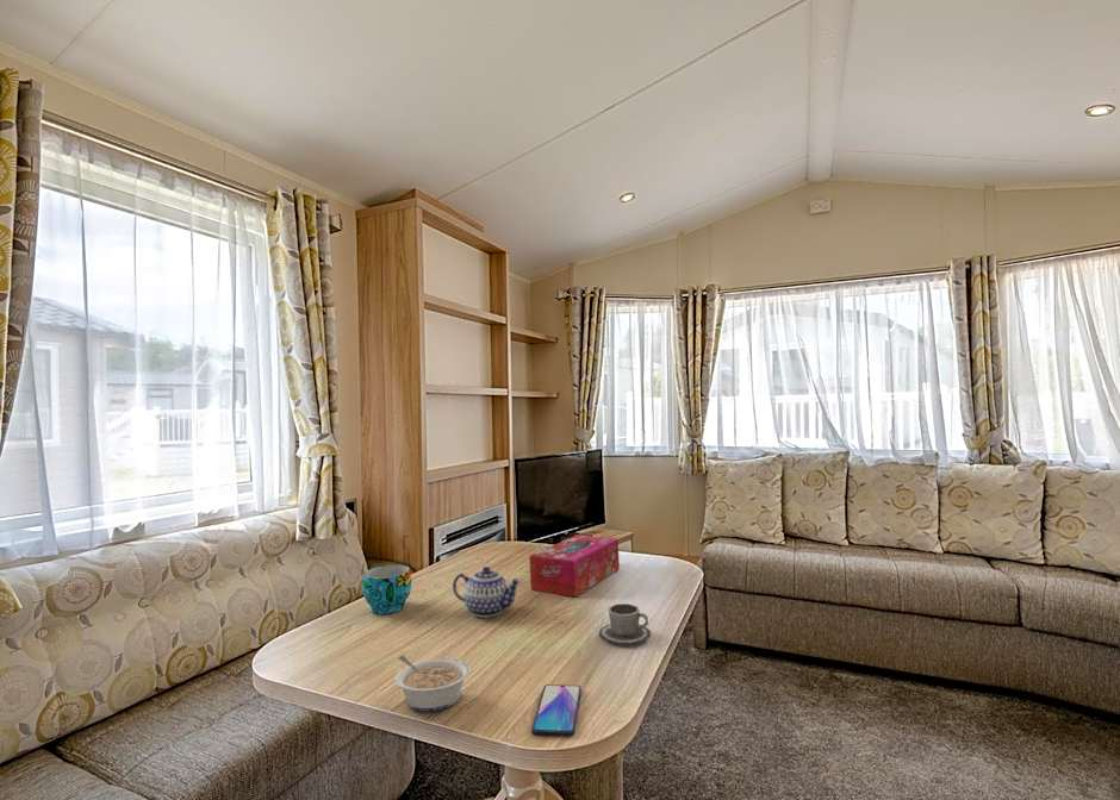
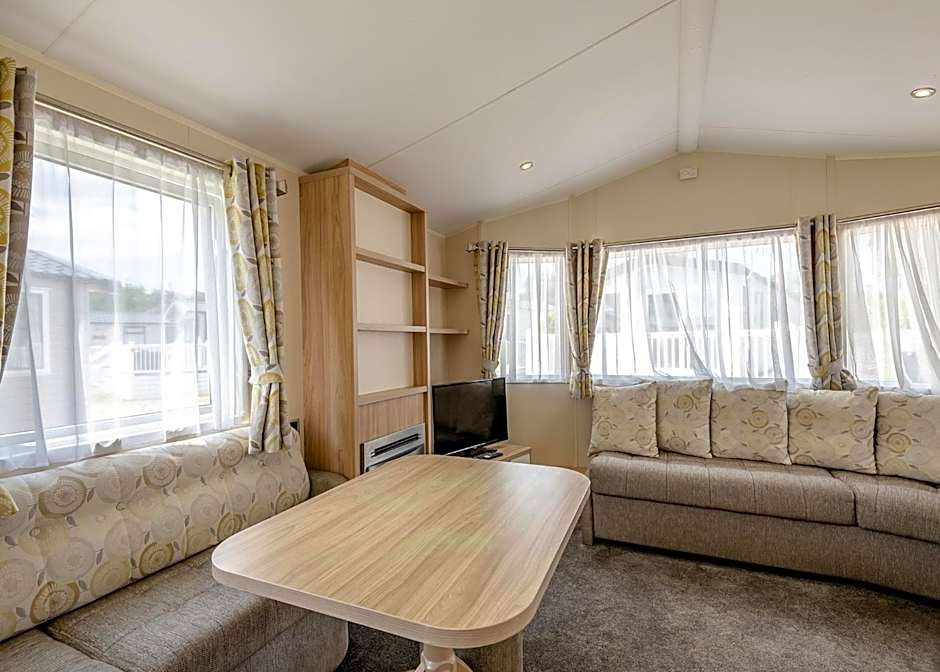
- legume [393,654,472,713]
- cup [361,564,412,614]
- teapot [452,565,523,618]
- cup [598,602,652,645]
- smartphone [530,683,583,737]
- tissue box [529,533,621,598]
